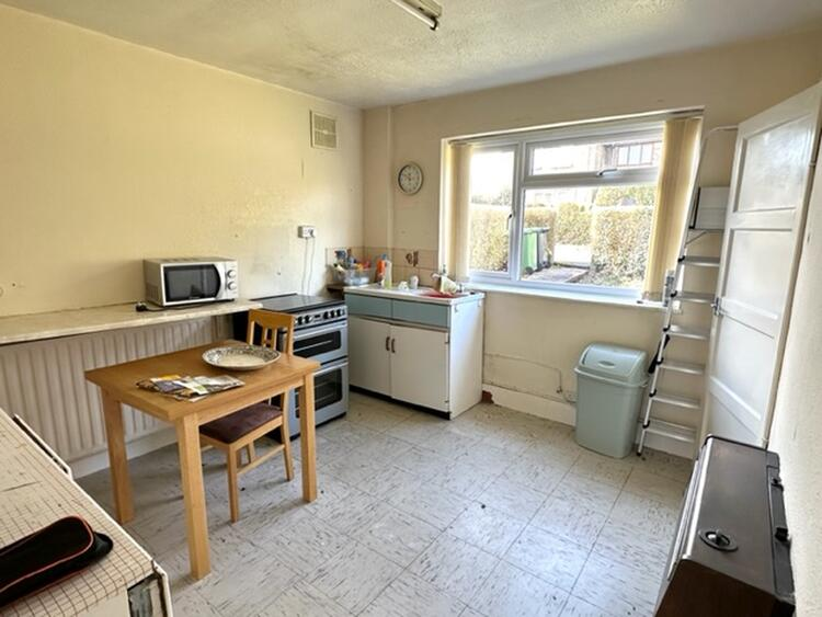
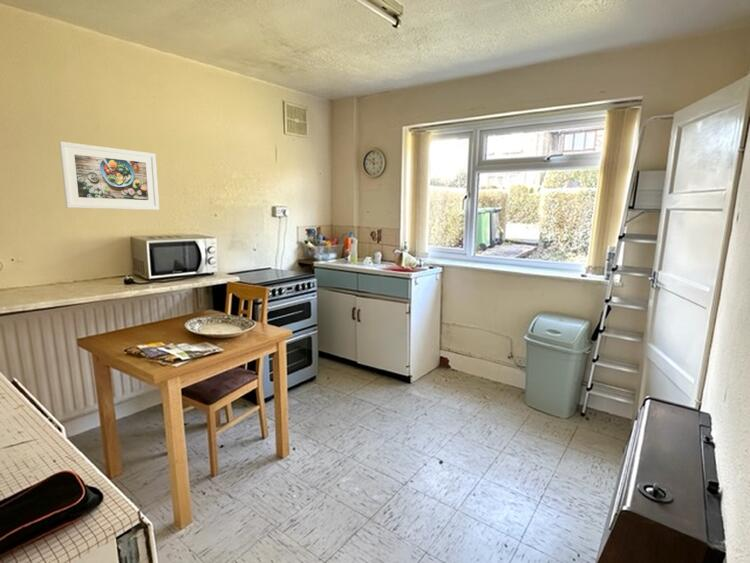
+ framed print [58,141,160,211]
